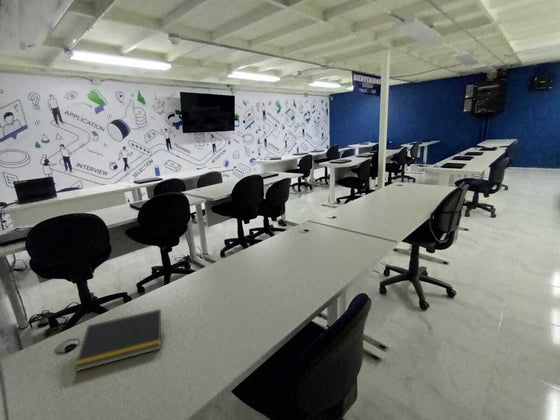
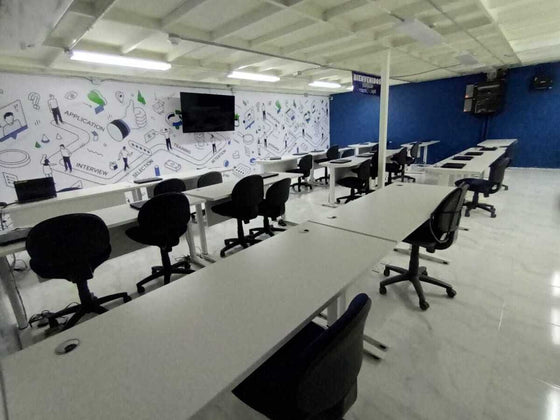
- notepad [74,308,162,372]
